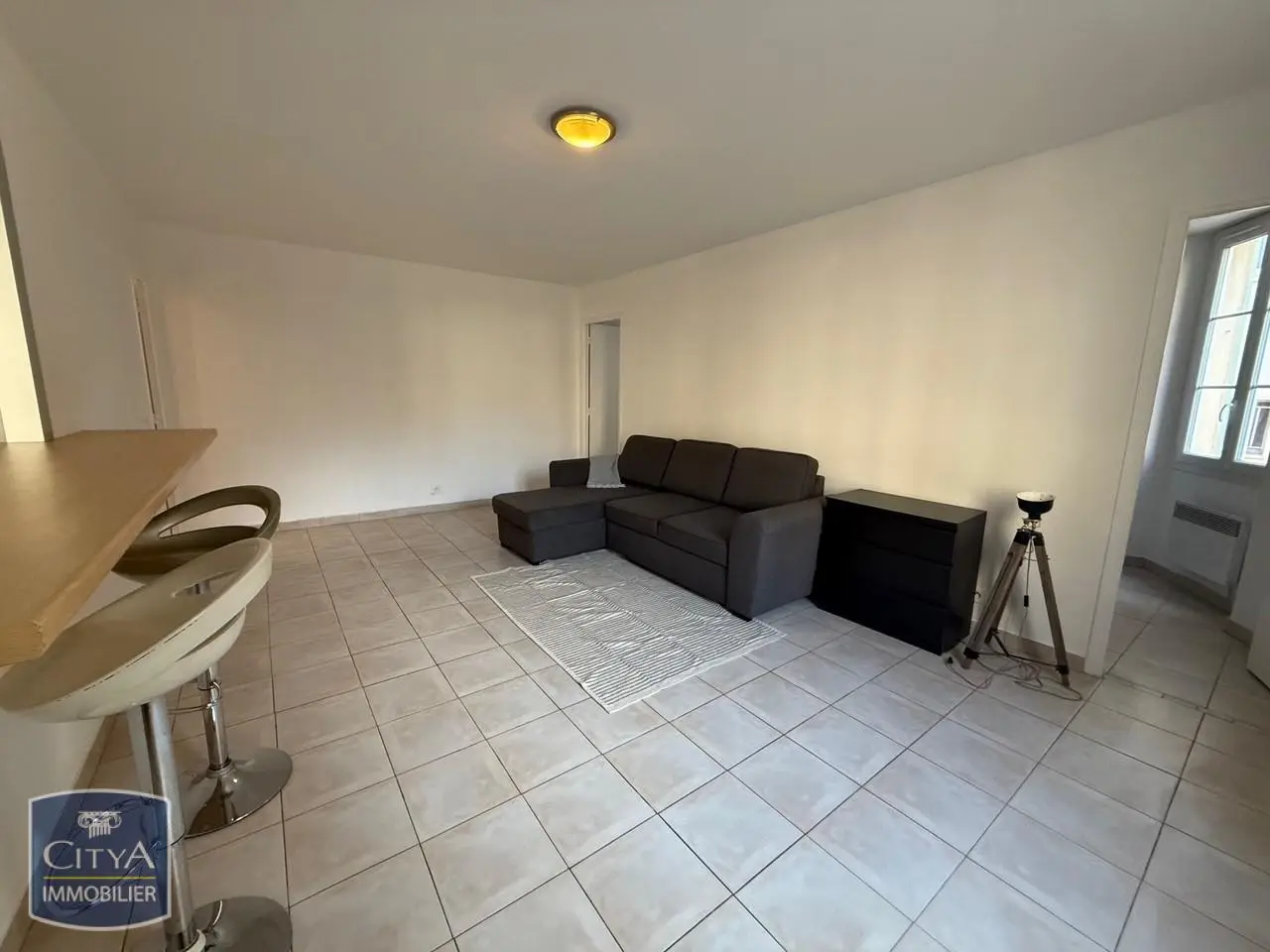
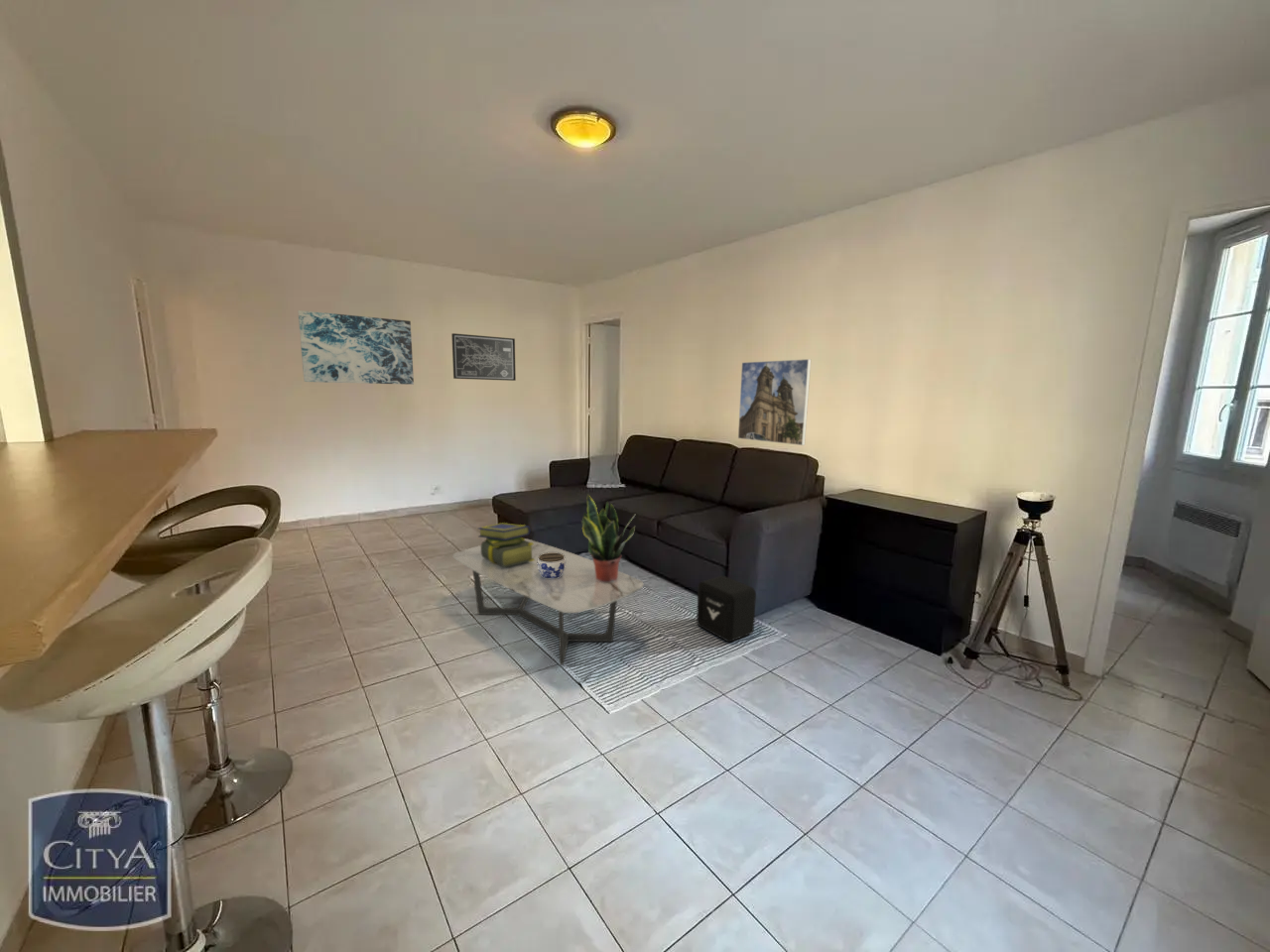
+ coffee table [452,537,644,666]
+ stack of books [477,522,535,567]
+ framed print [737,358,812,446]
+ potted plant [580,493,636,582]
+ air purifier [696,575,757,643]
+ wall art [297,309,415,386]
+ jar [537,552,566,578]
+ wall art [450,332,517,382]
